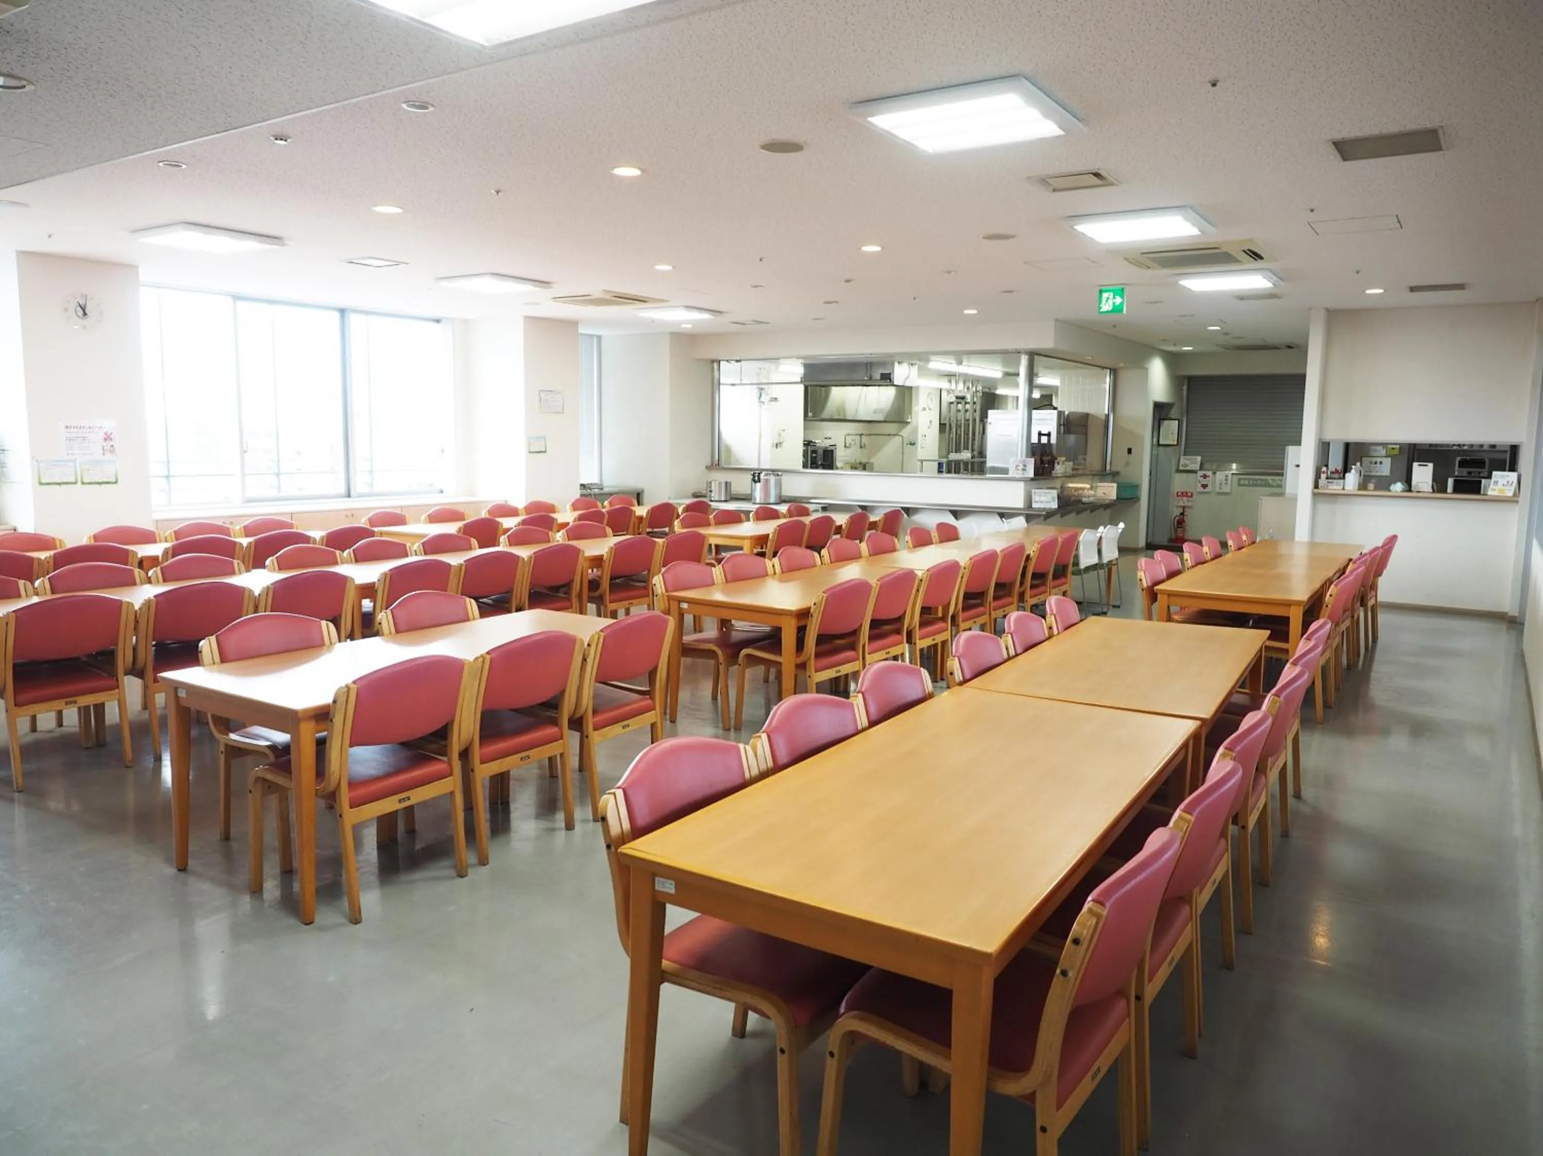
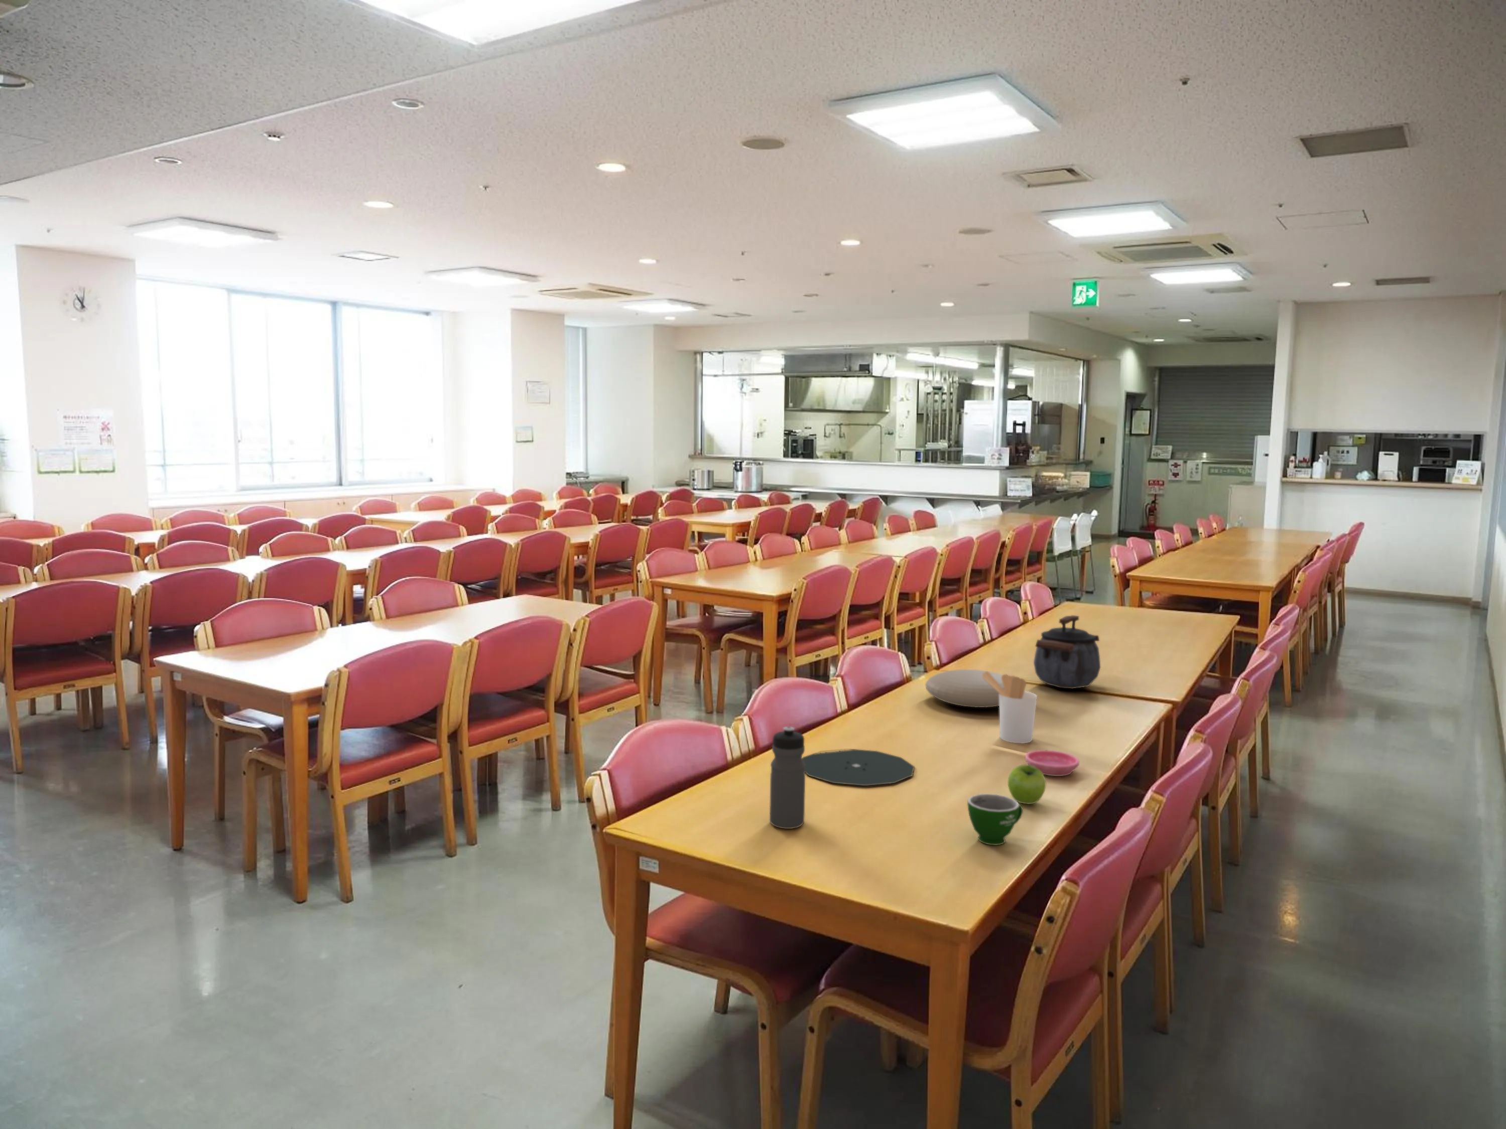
+ plate [925,669,1004,708]
+ plate [802,748,914,786]
+ utensil holder [982,671,1038,744]
+ fruit [1007,764,1046,805]
+ kettle [1033,614,1100,689]
+ saucer [1025,750,1080,777]
+ water bottle [770,726,805,829]
+ teacup [966,793,1023,846]
